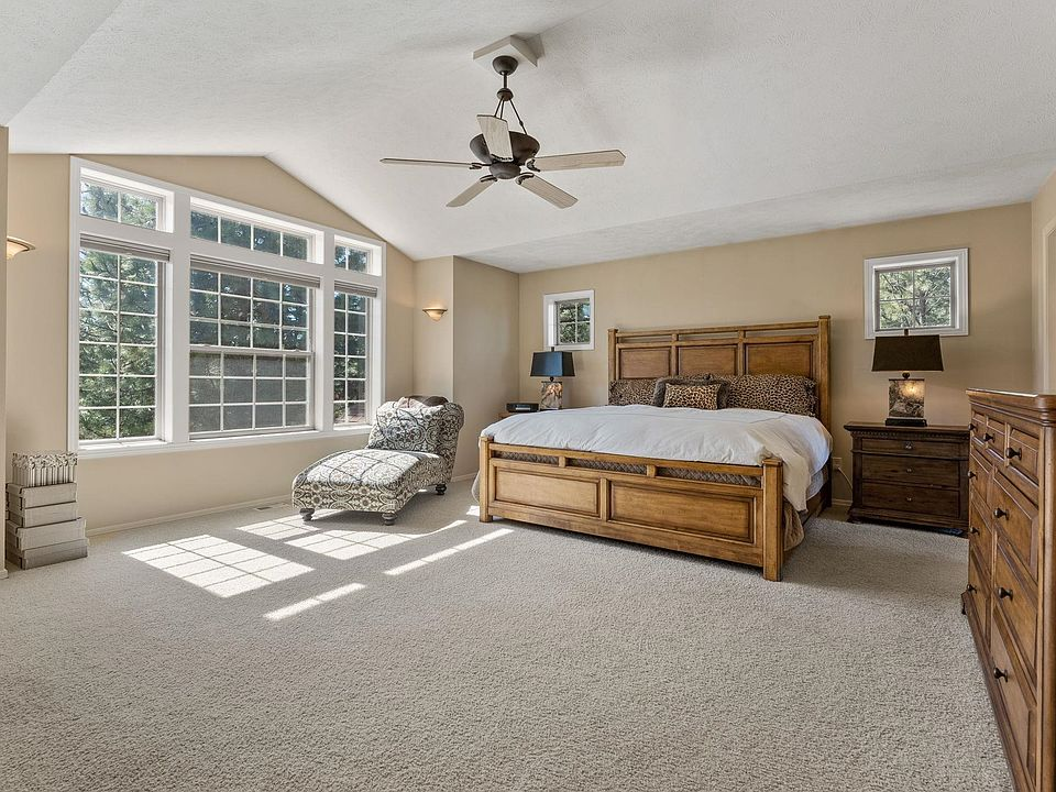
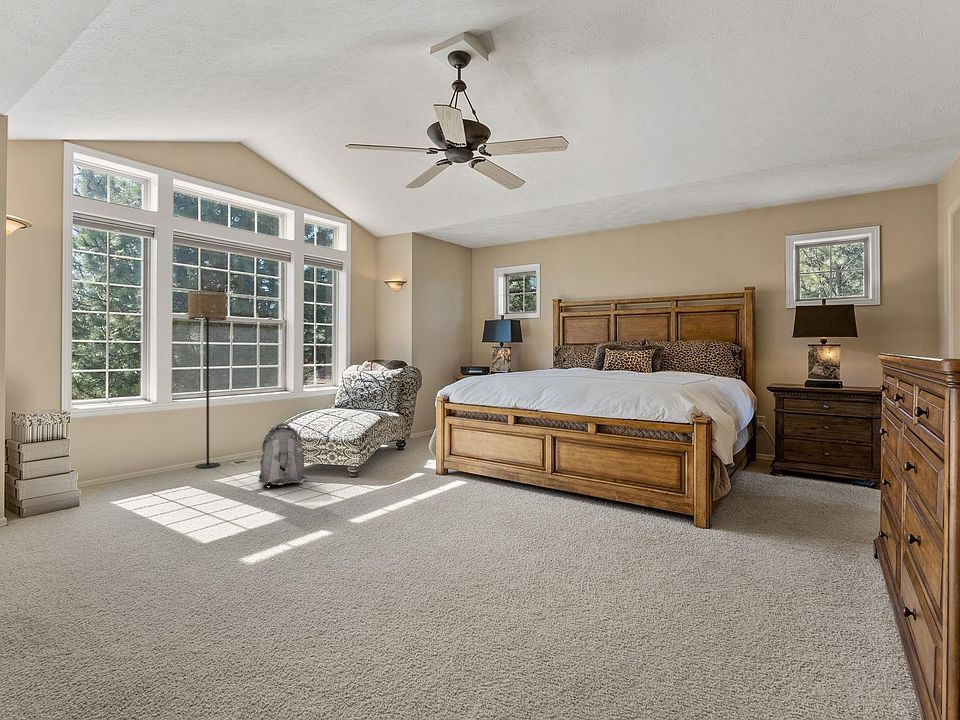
+ backpack [258,422,307,486]
+ floor lamp [187,290,227,469]
